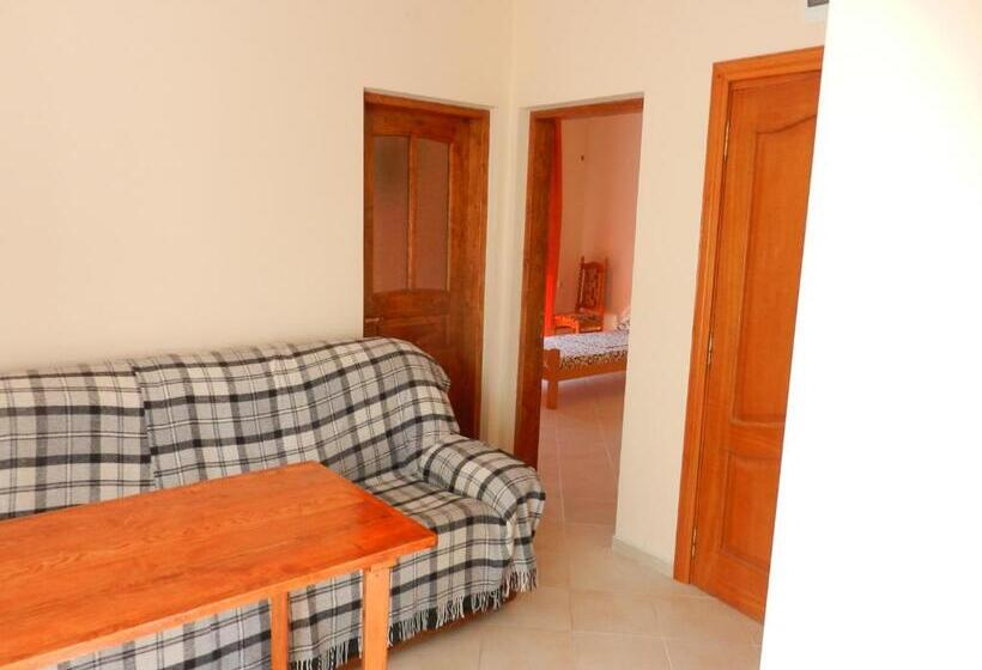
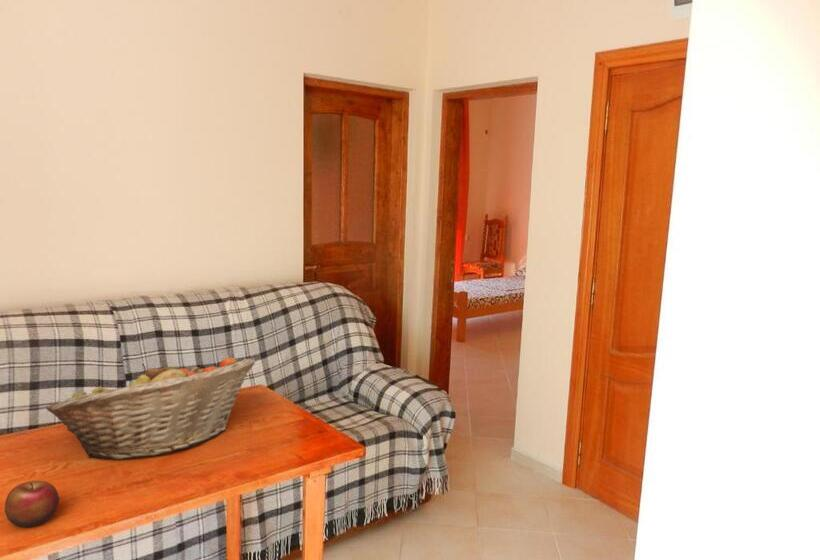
+ apple [4,480,60,528]
+ fruit basket [45,357,256,460]
